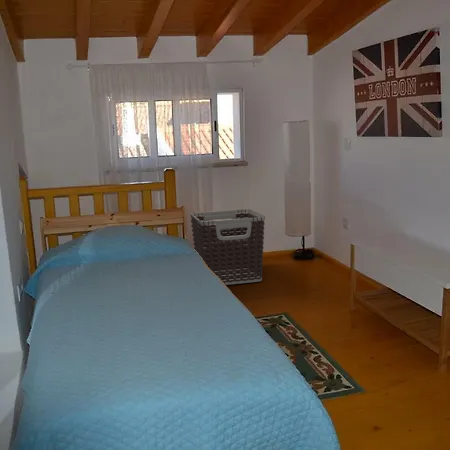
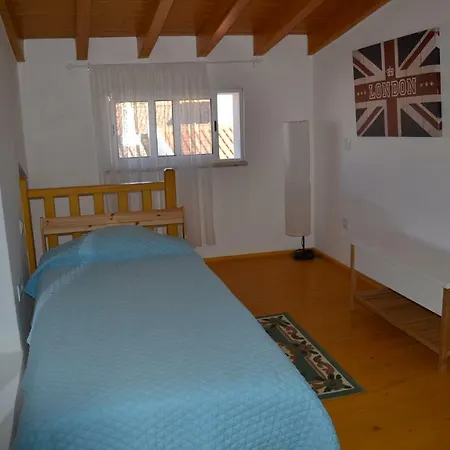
- clothes hamper [190,208,266,286]
